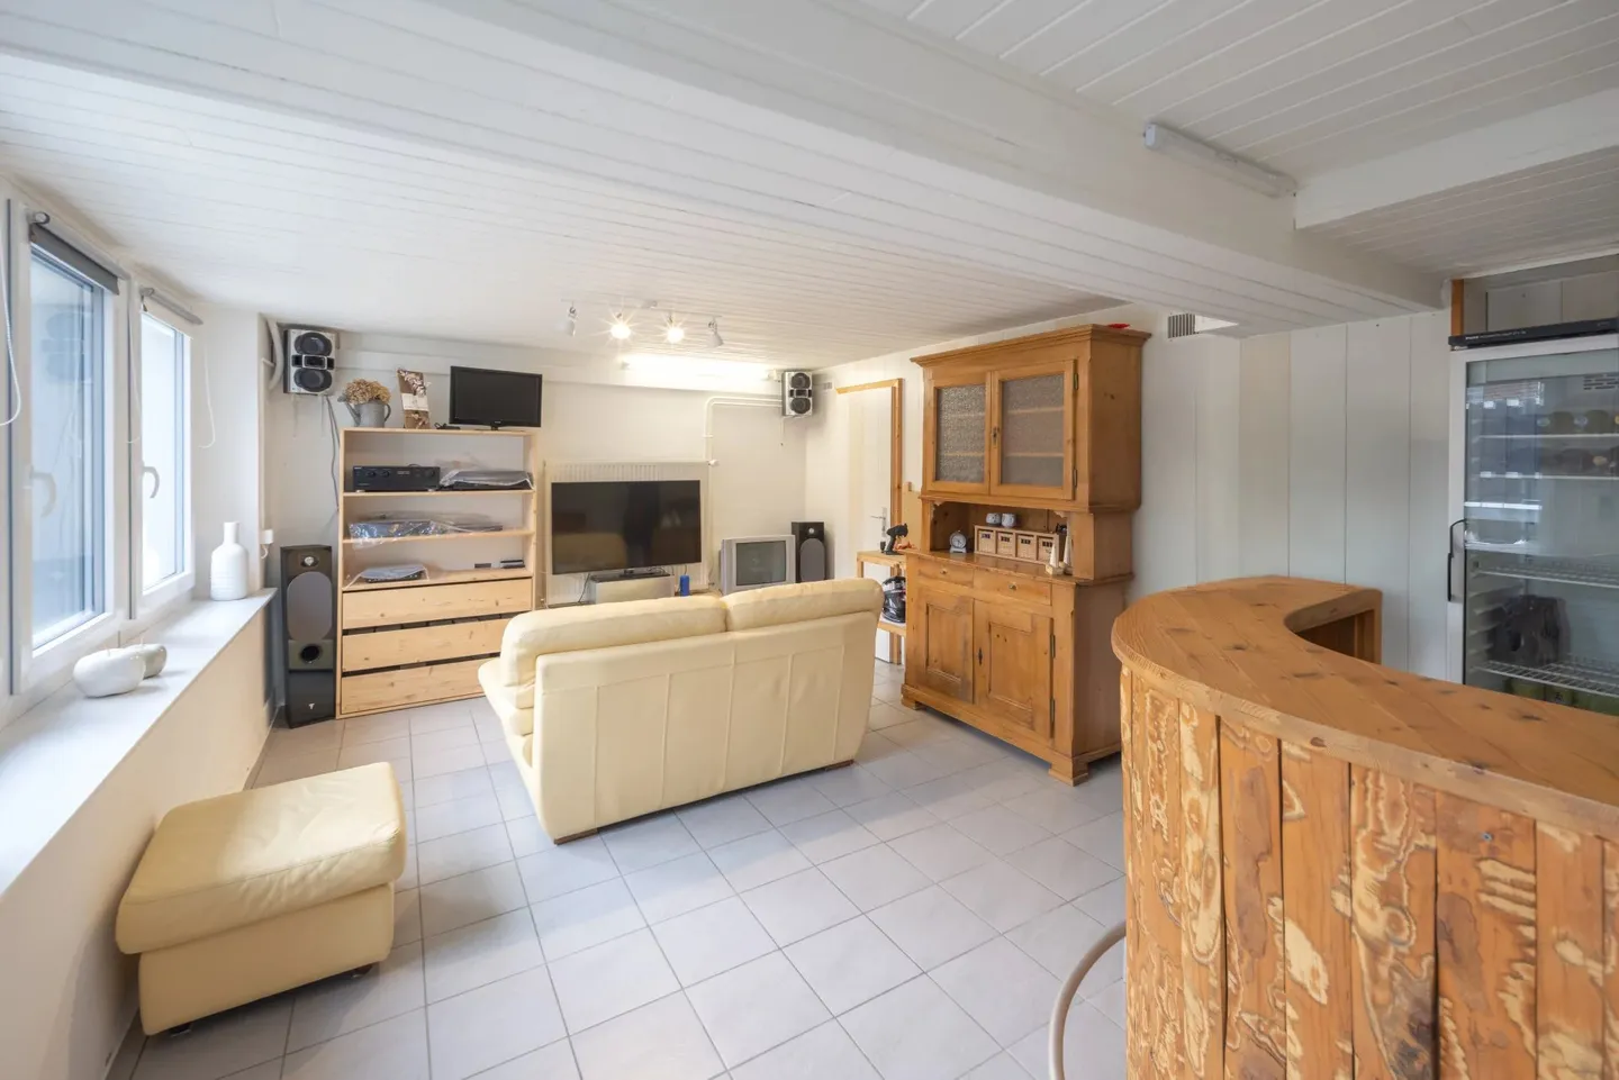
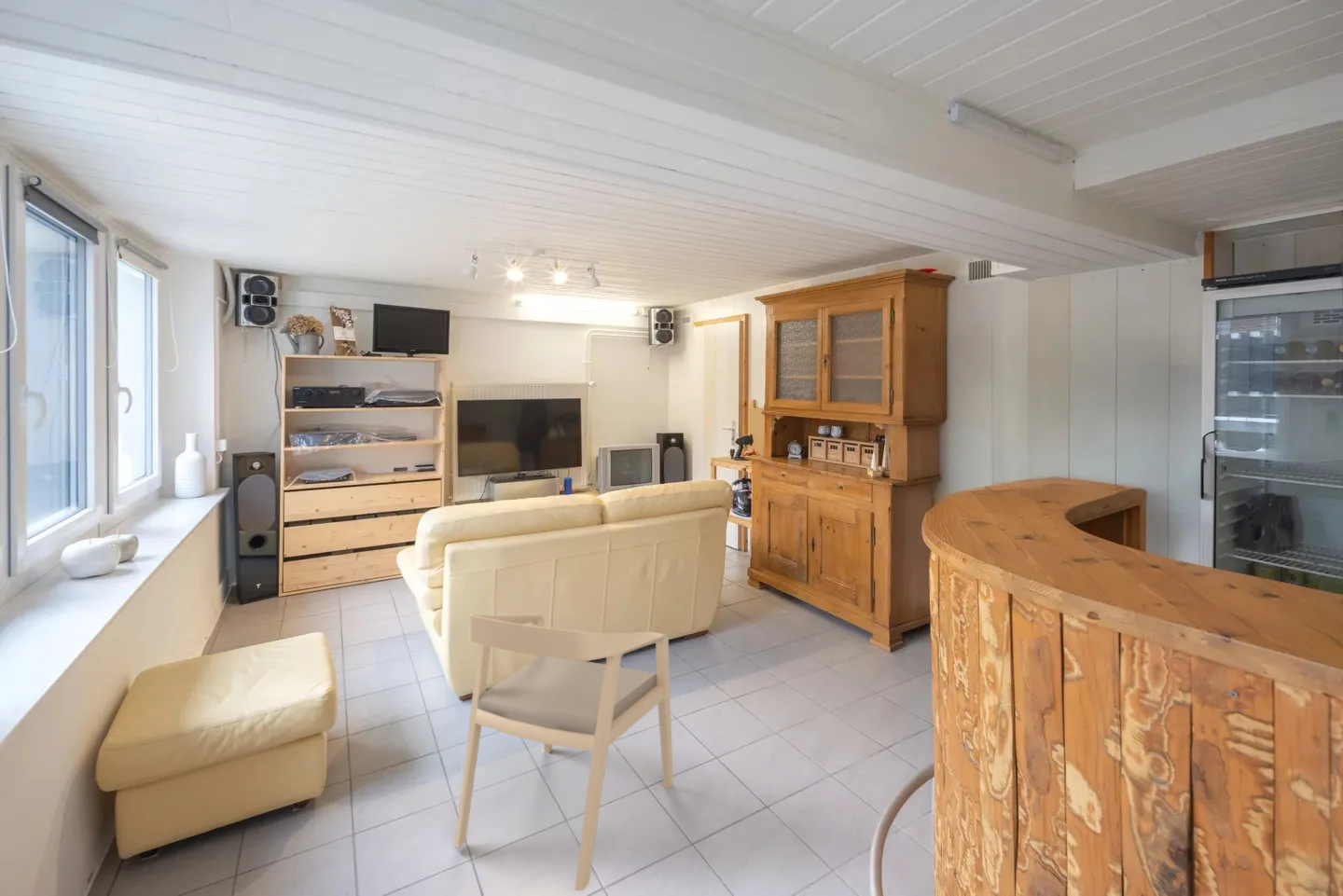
+ armchair [454,613,674,891]
